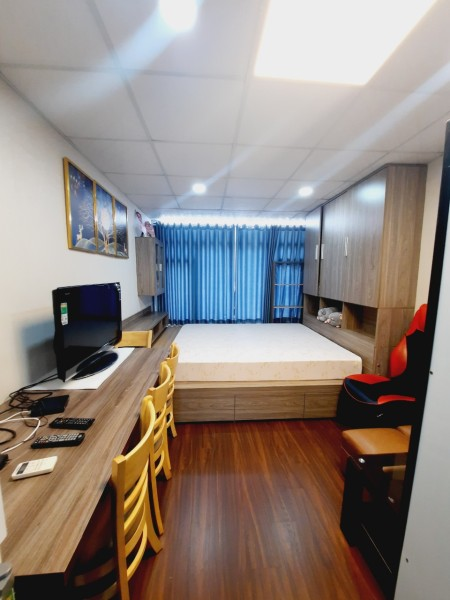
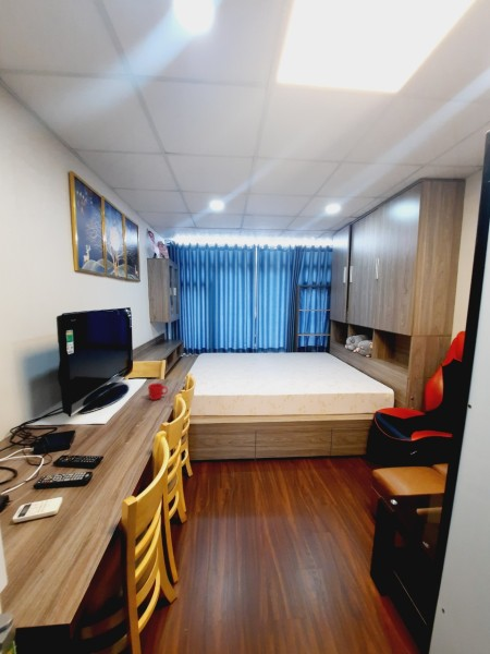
+ mug [147,382,169,401]
